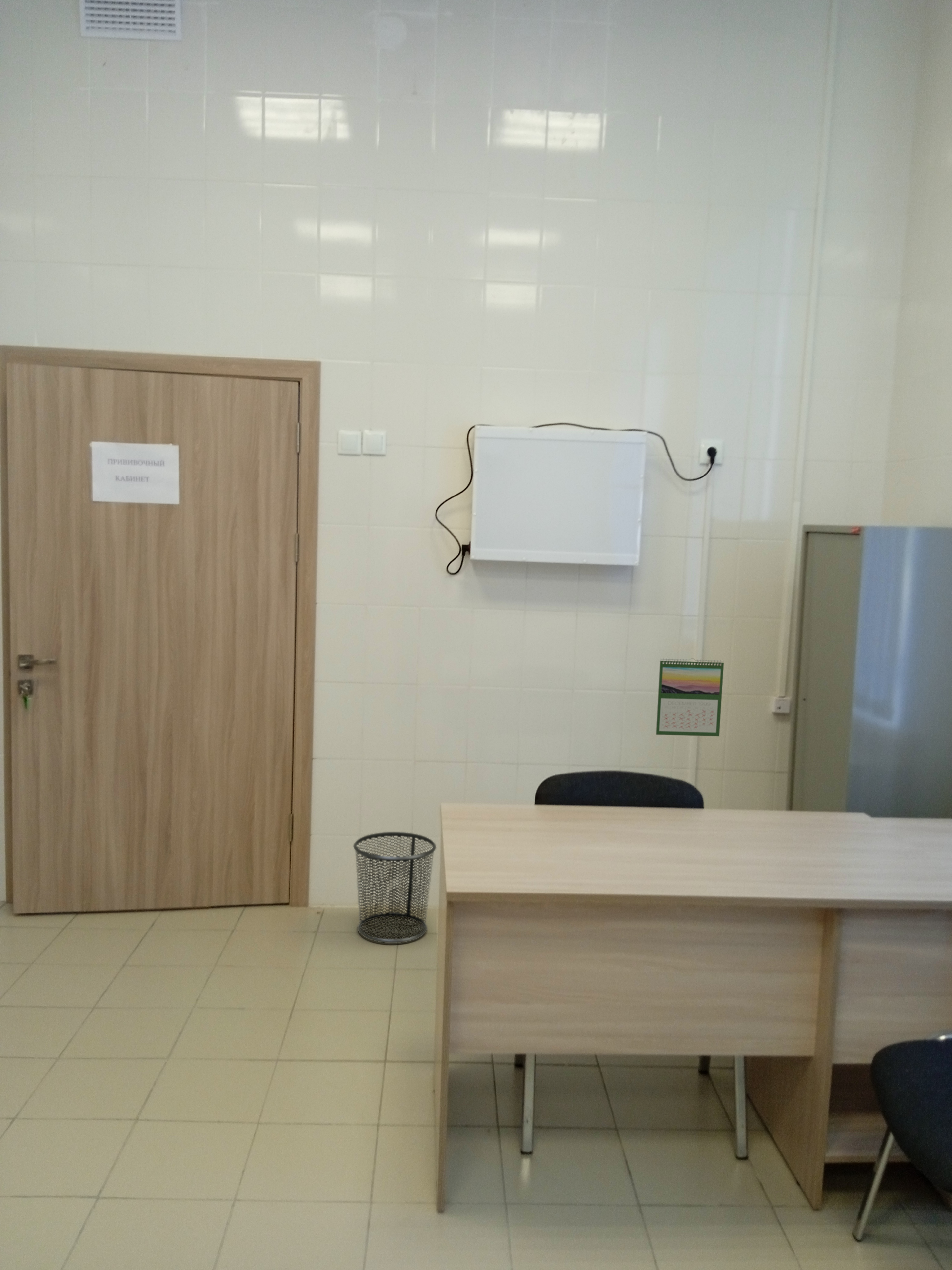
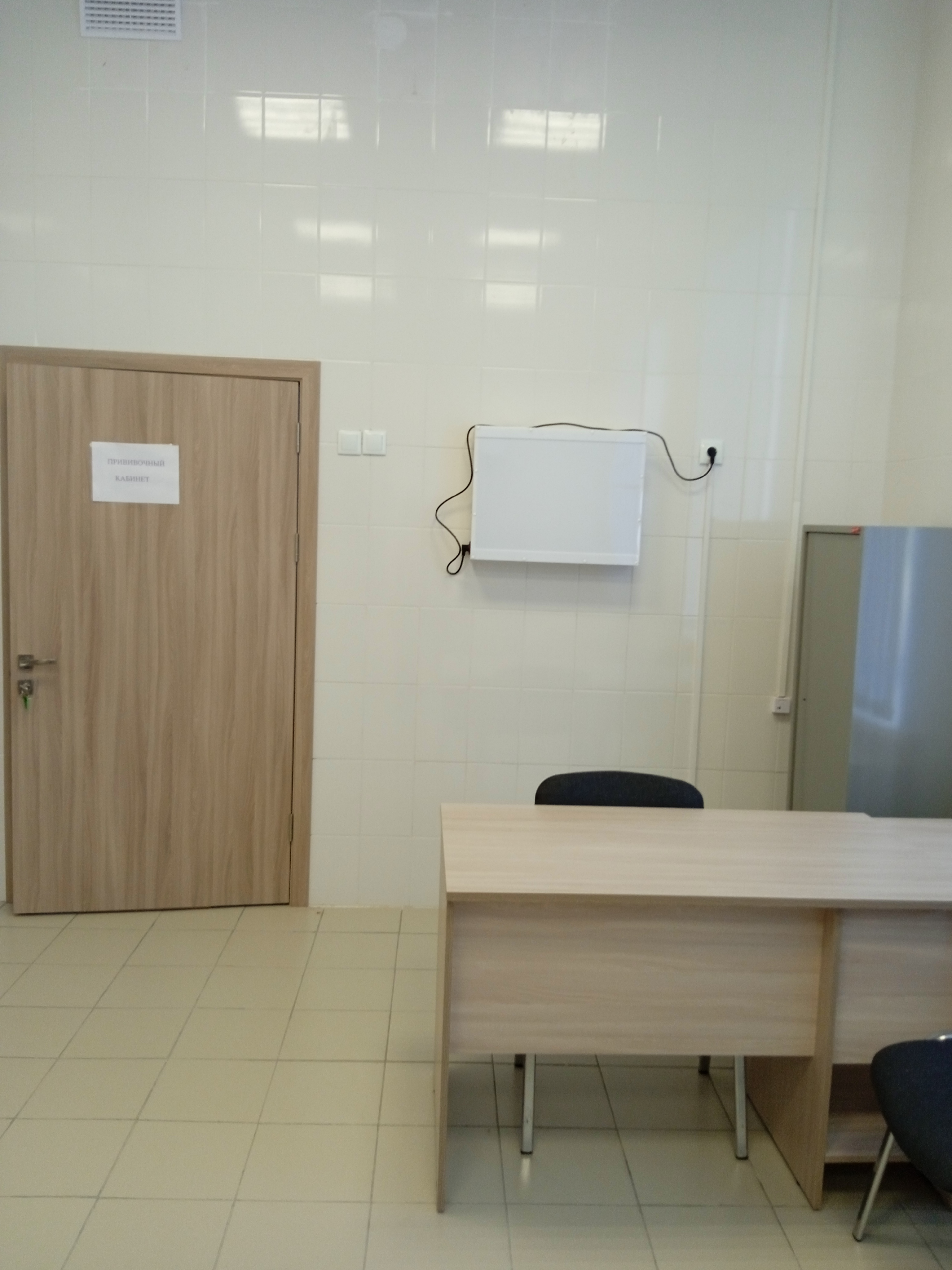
- calendar [655,658,724,737]
- trash can [353,832,437,944]
